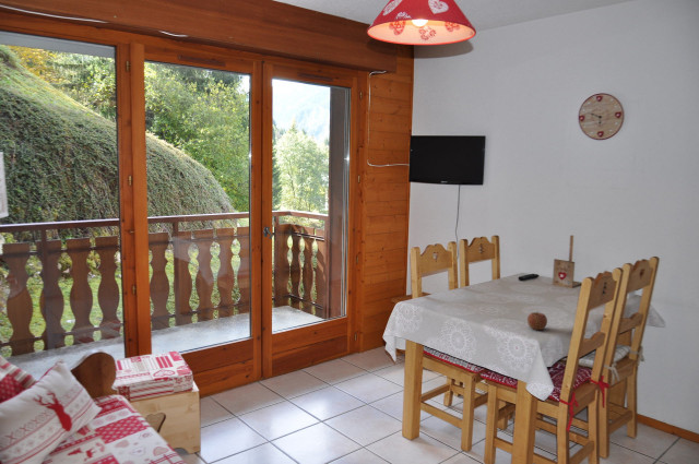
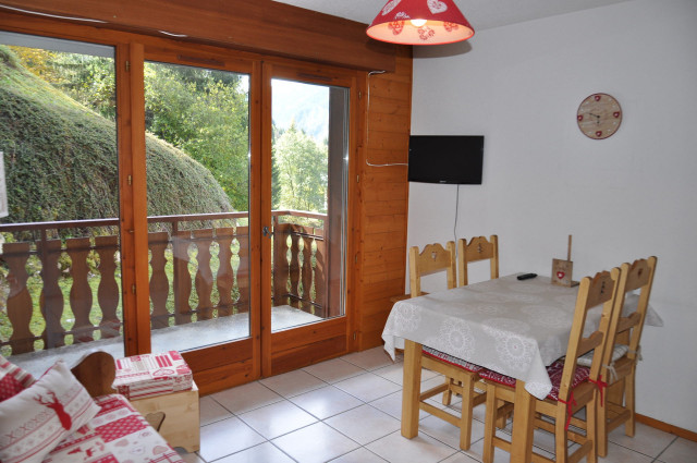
- apple [526,311,548,331]
